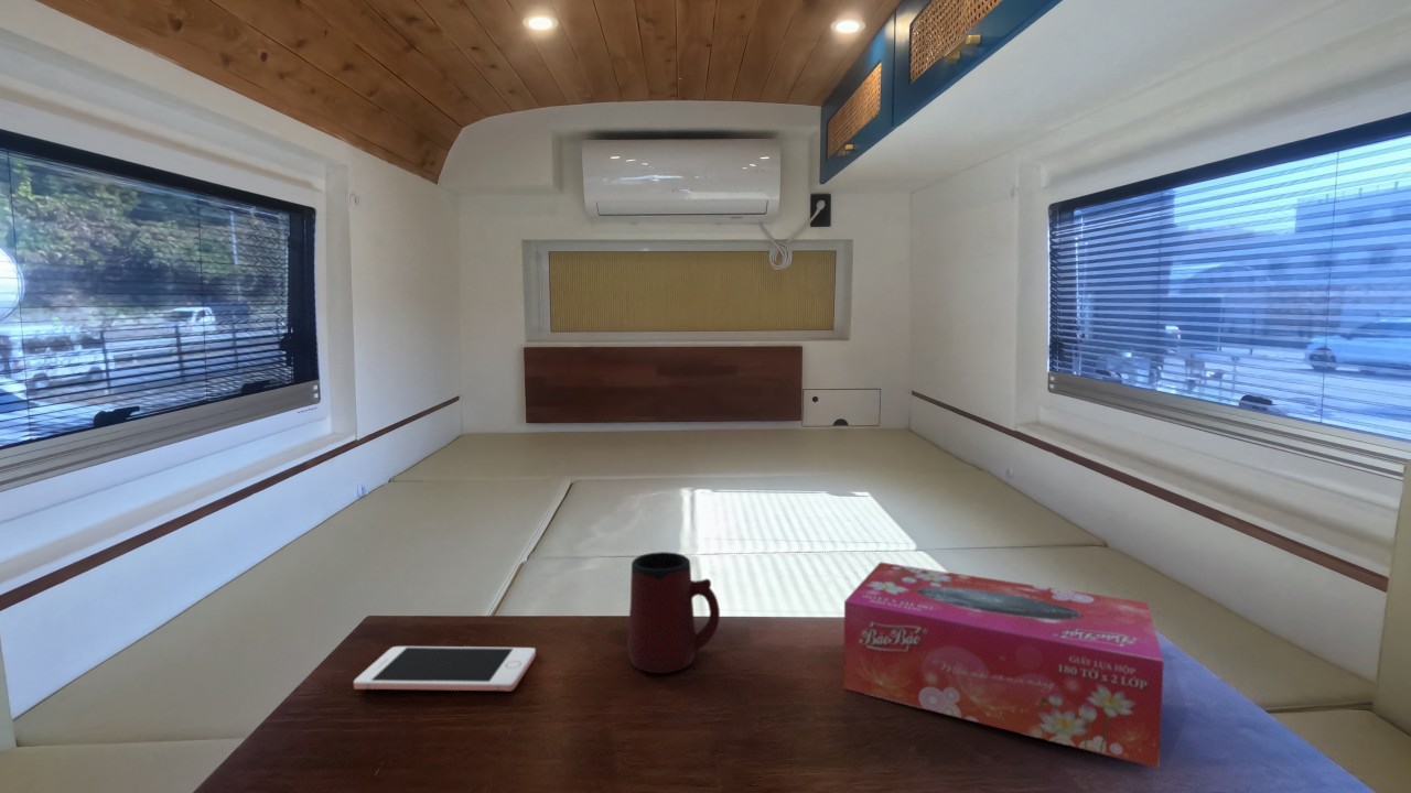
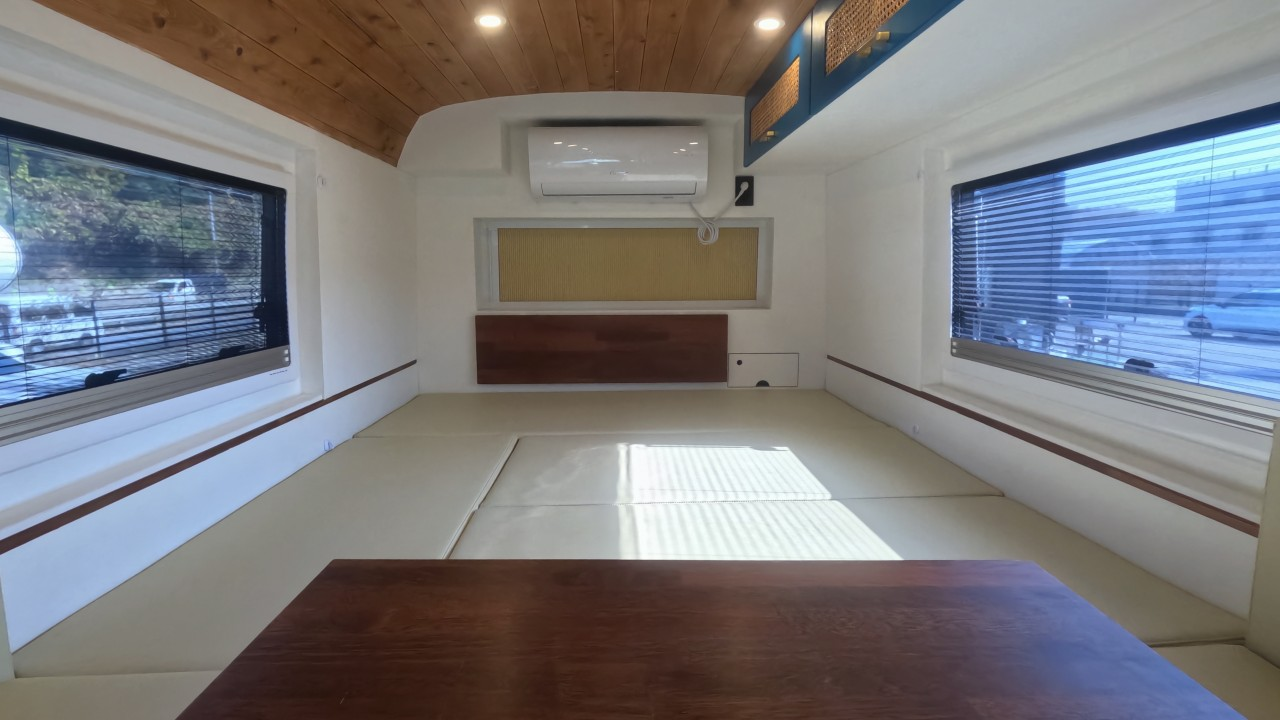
- cell phone [353,645,537,692]
- mug [627,551,721,674]
- tissue box [842,561,1165,769]
